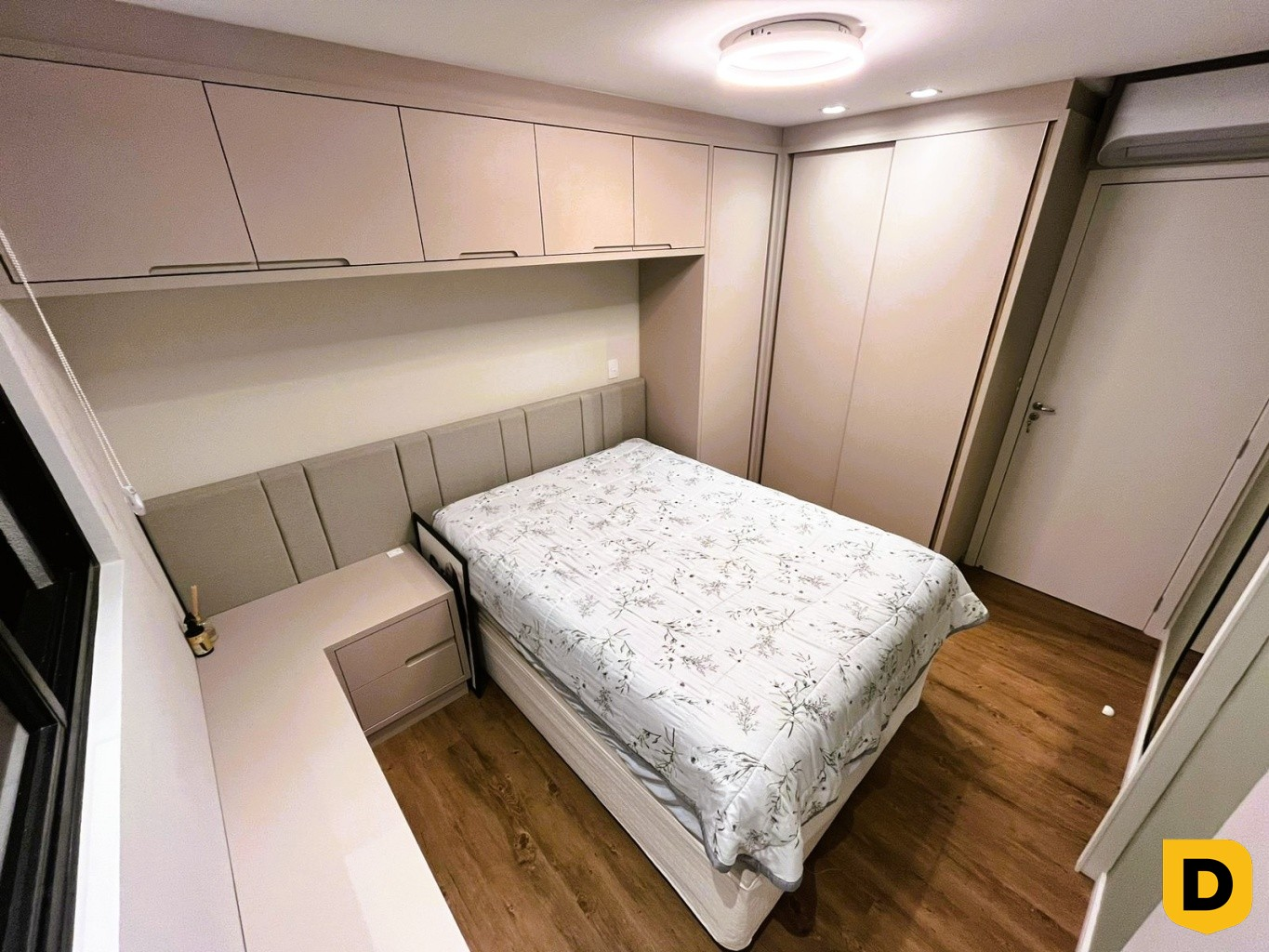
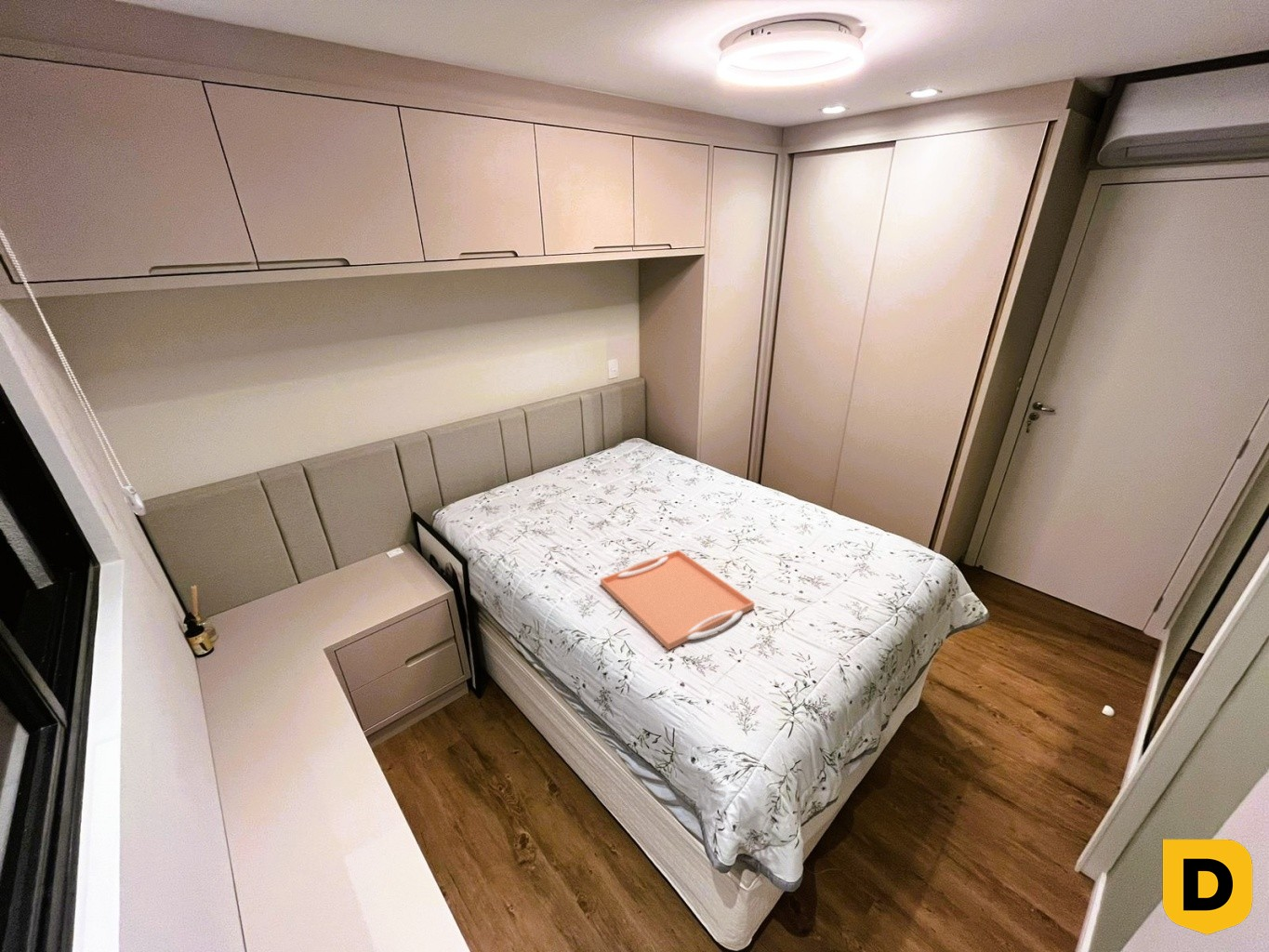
+ serving tray [600,549,756,651]
